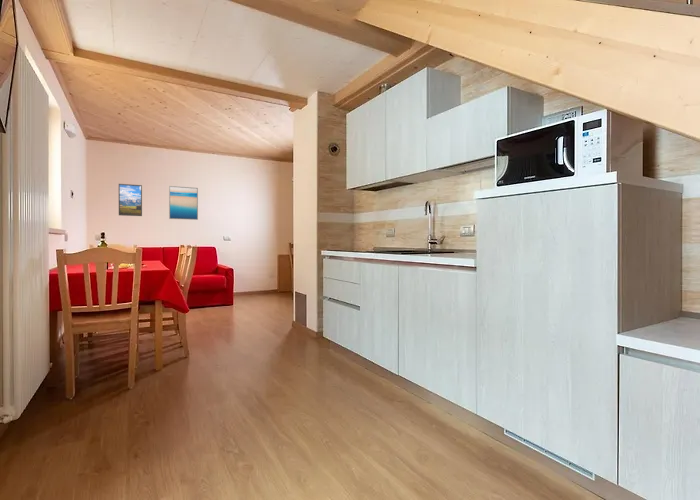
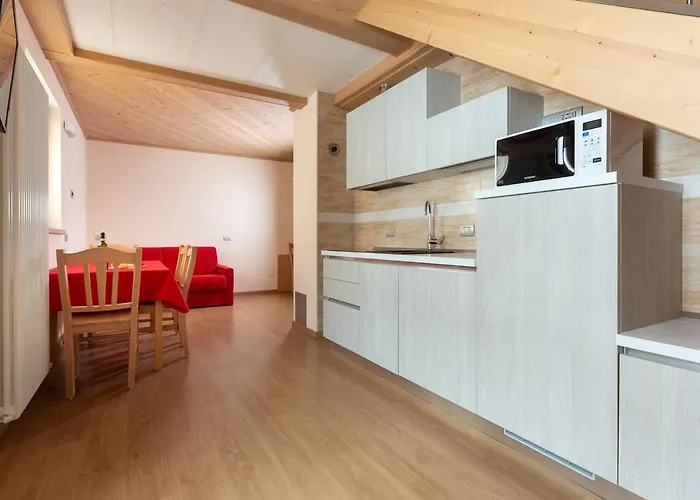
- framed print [118,183,143,217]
- wall art [168,185,199,221]
